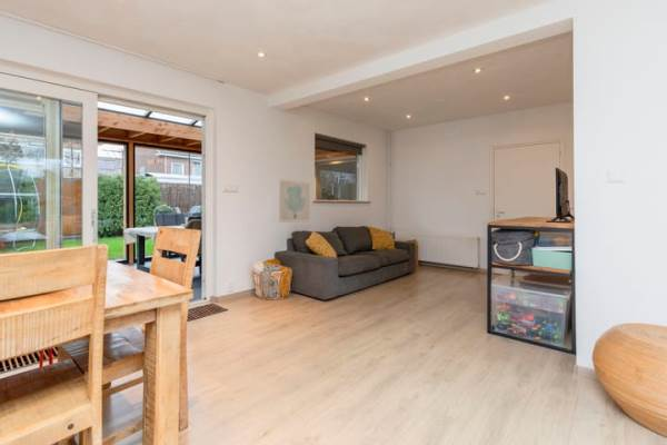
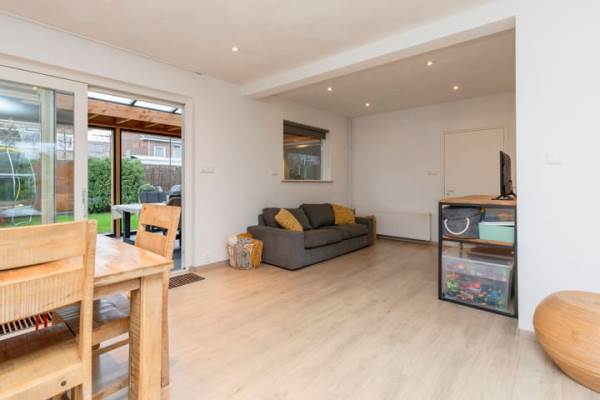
- wall art [278,178,311,224]
